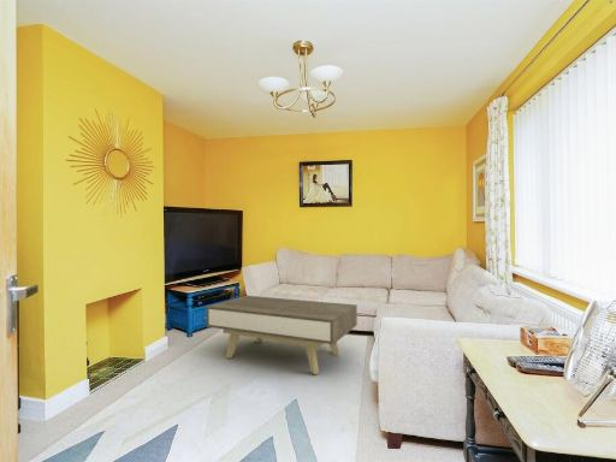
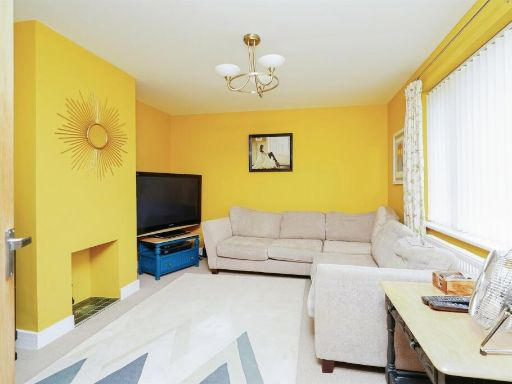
- coffee table [206,295,359,375]
